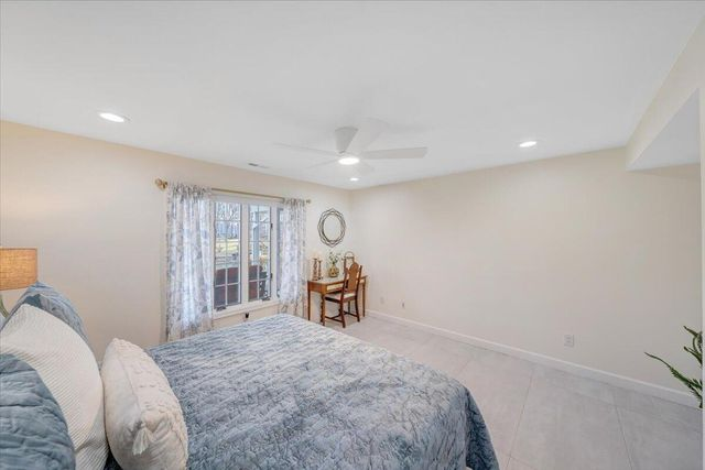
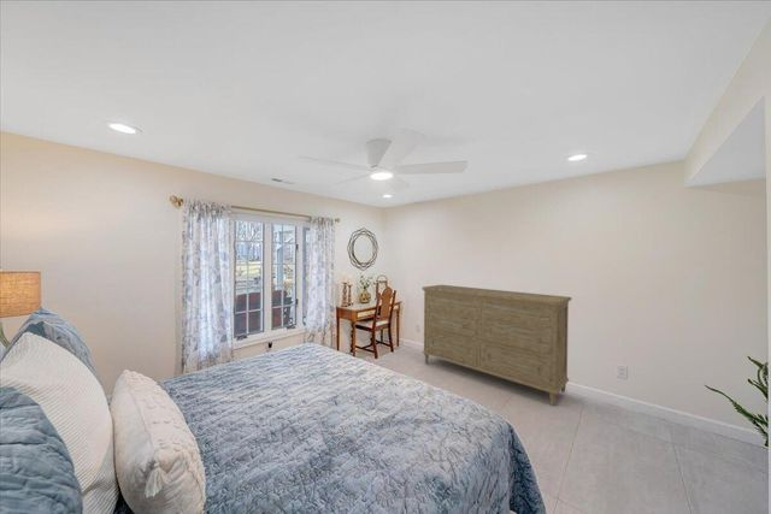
+ dresser [420,284,572,407]
